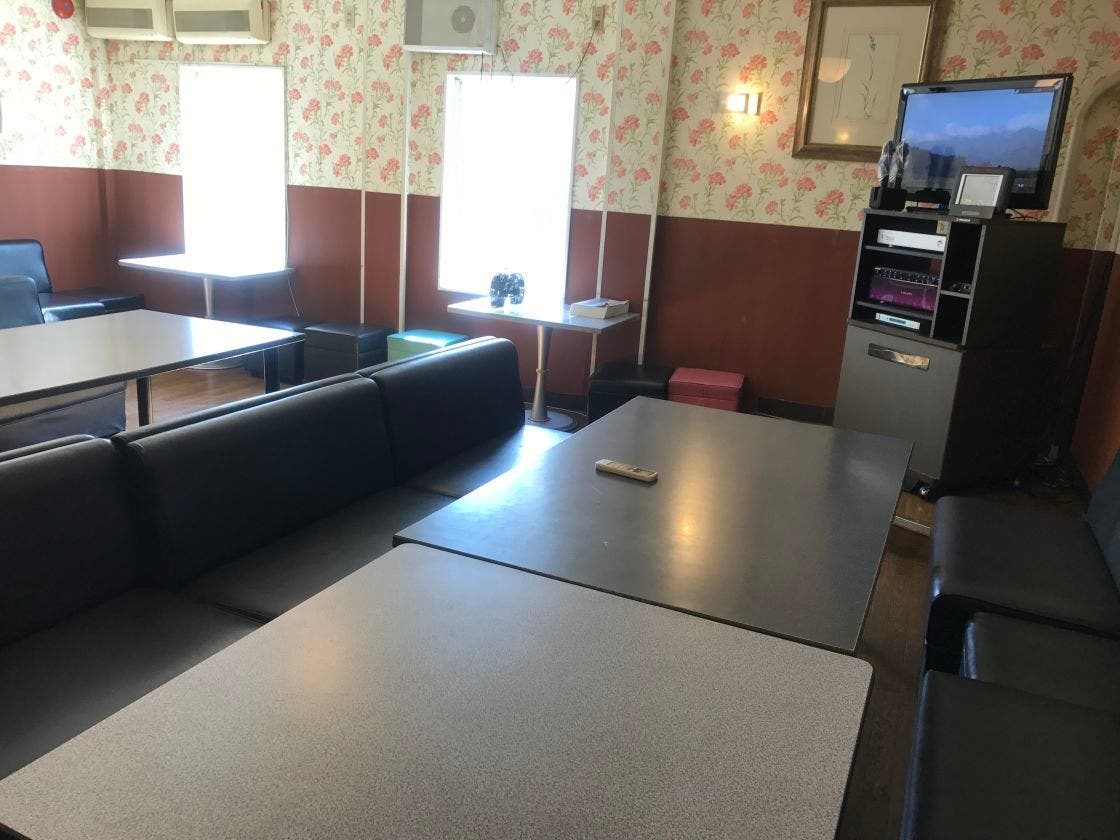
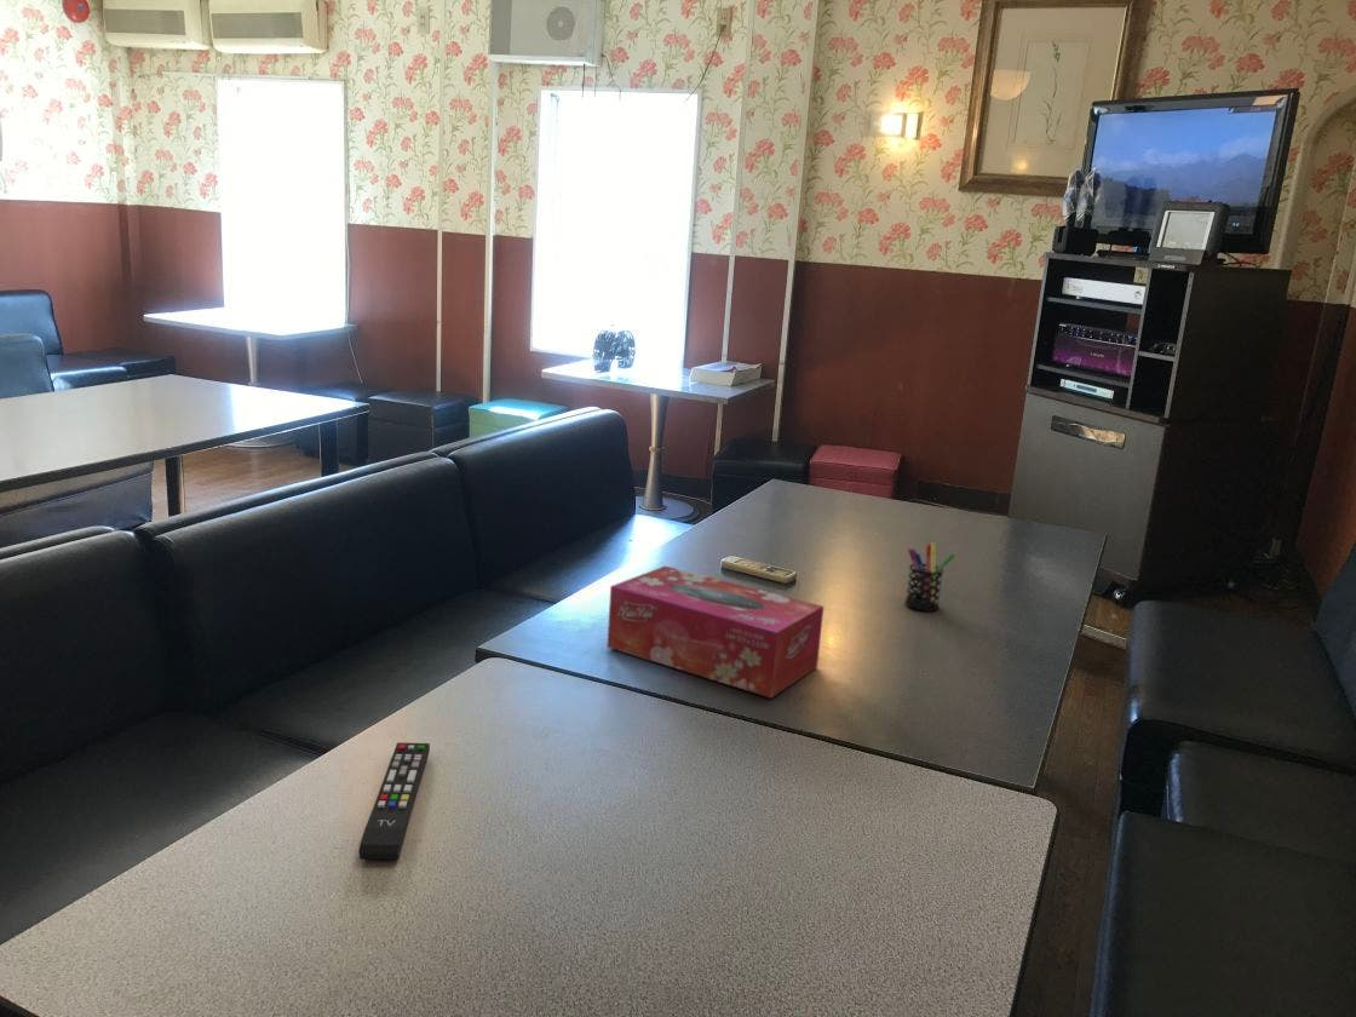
+ tissue box [607,564,824,700]
+ remote control [358,741,431,861]
+ pen holder [904,541,956,613]
